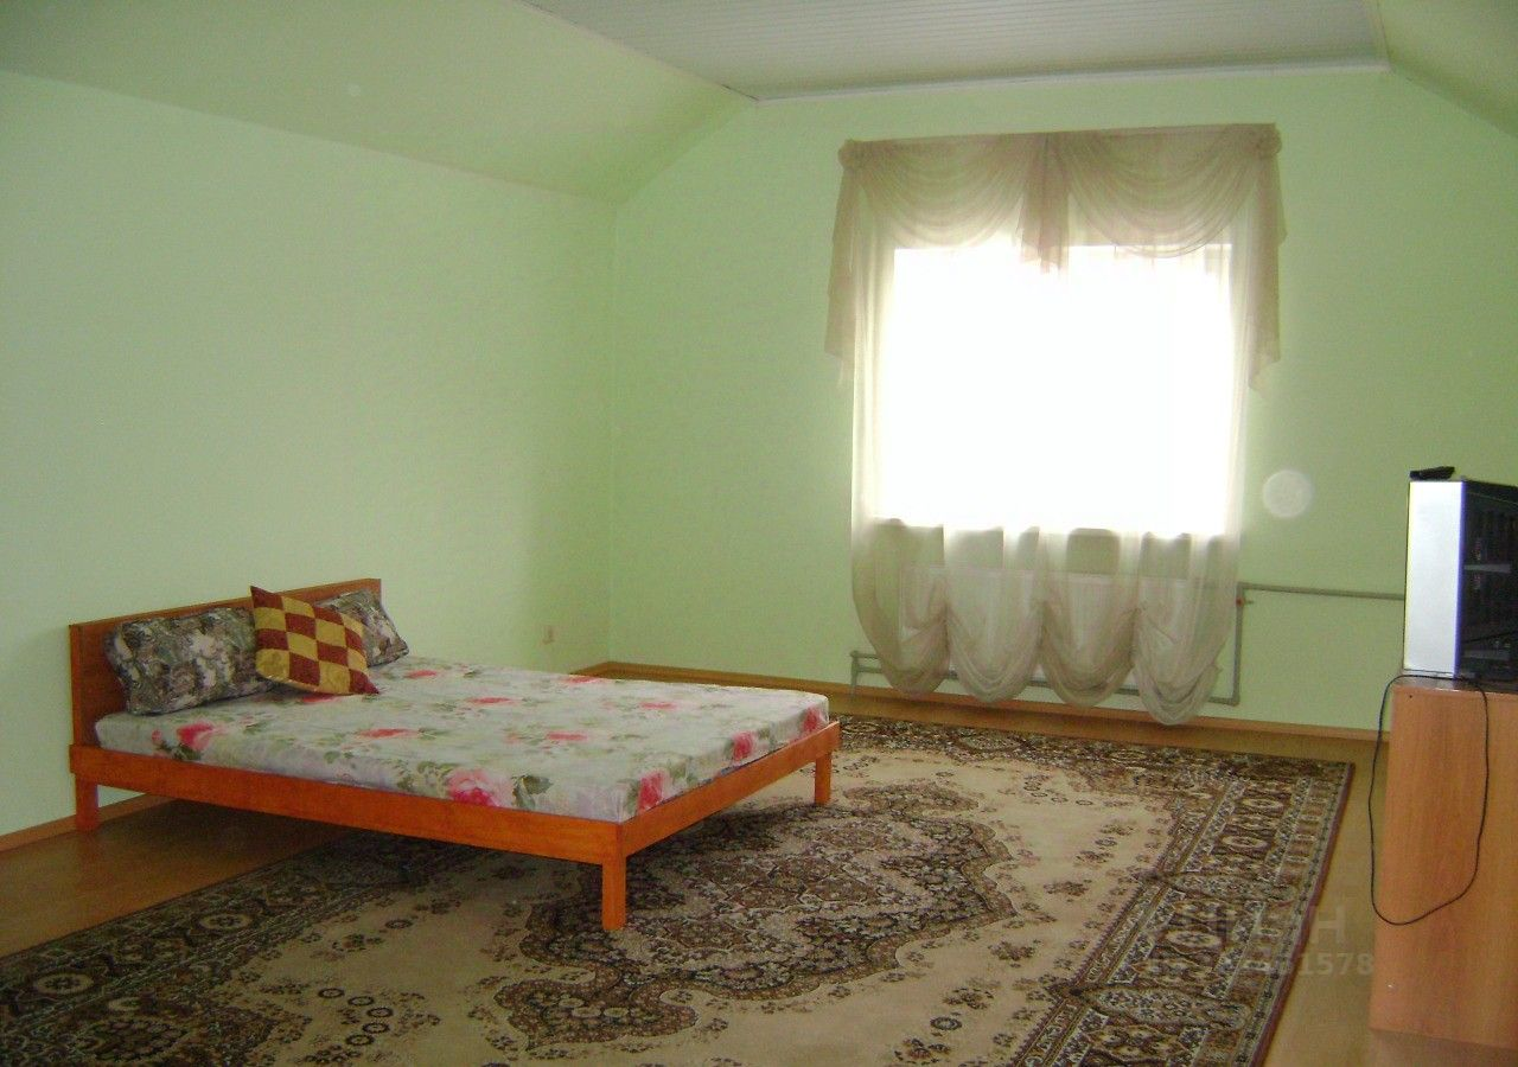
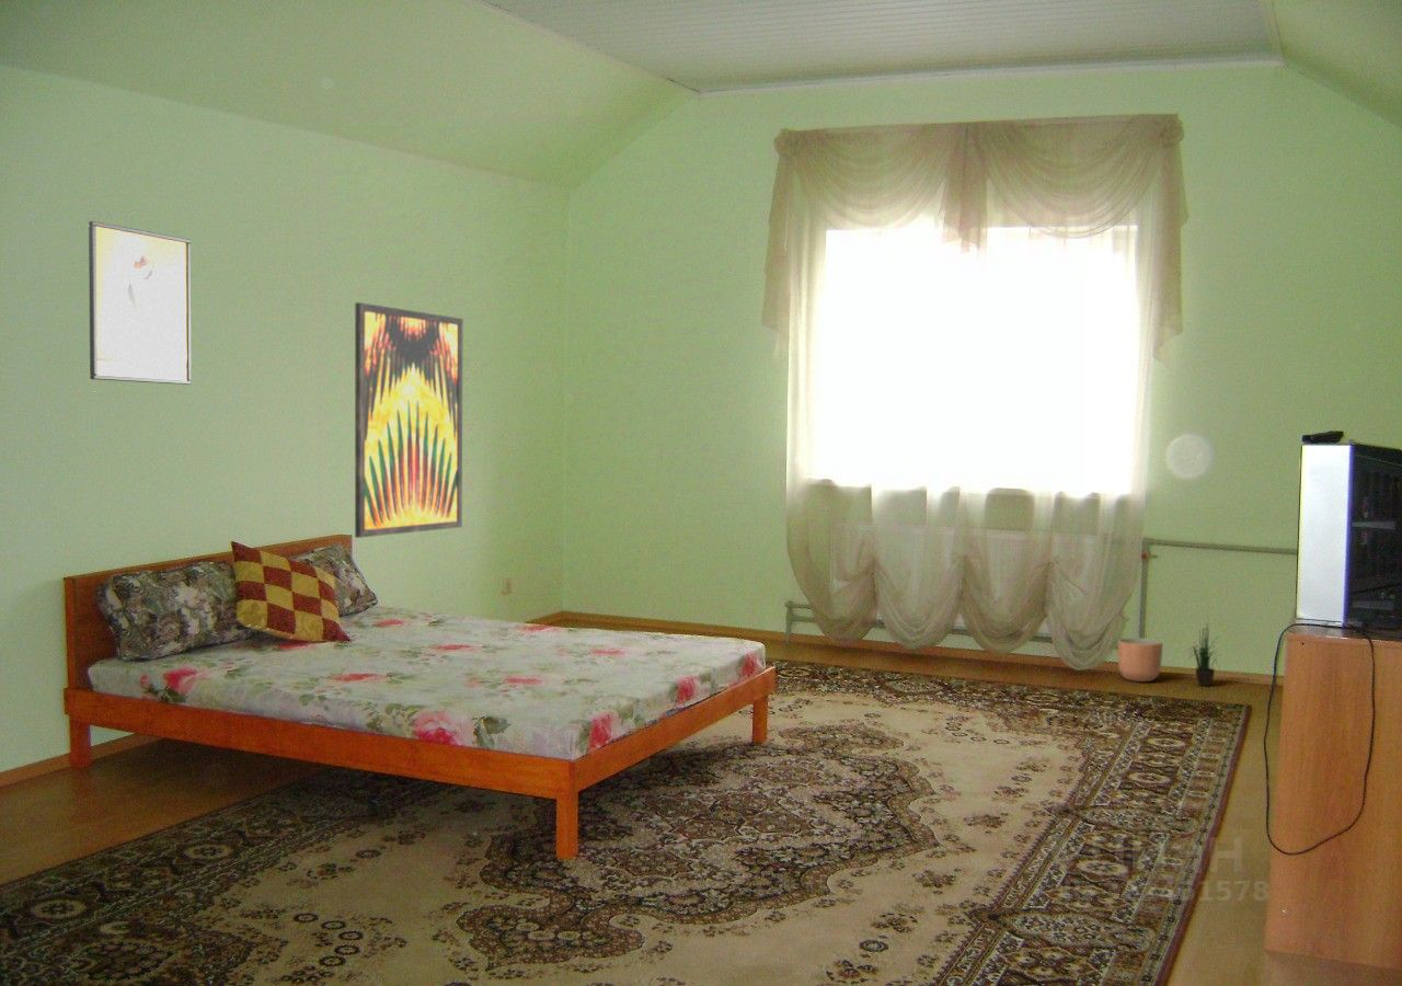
+ potted plant [1183,617,1220,687]
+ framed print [88,220,193,386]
+ wall art [354,301,464,539]
+ planter [1117,637,1164,683]
